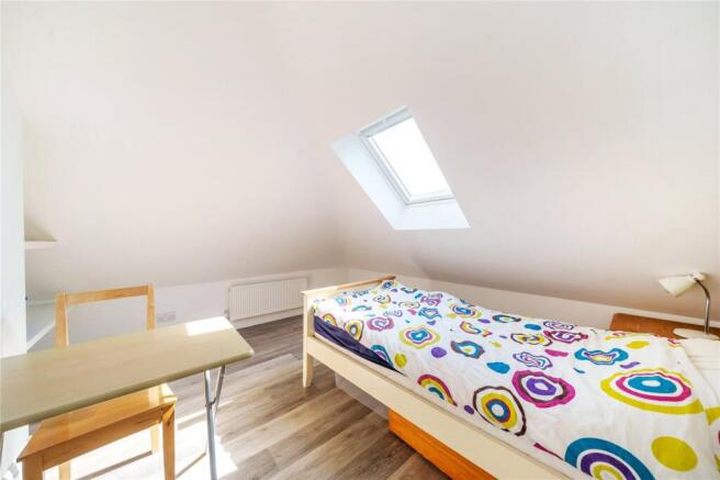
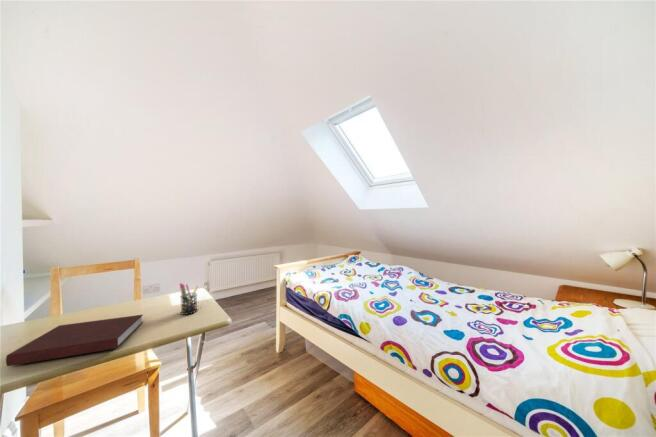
+ notebook [5,314,144,367]
+ pen holder [179,282,200,316]
